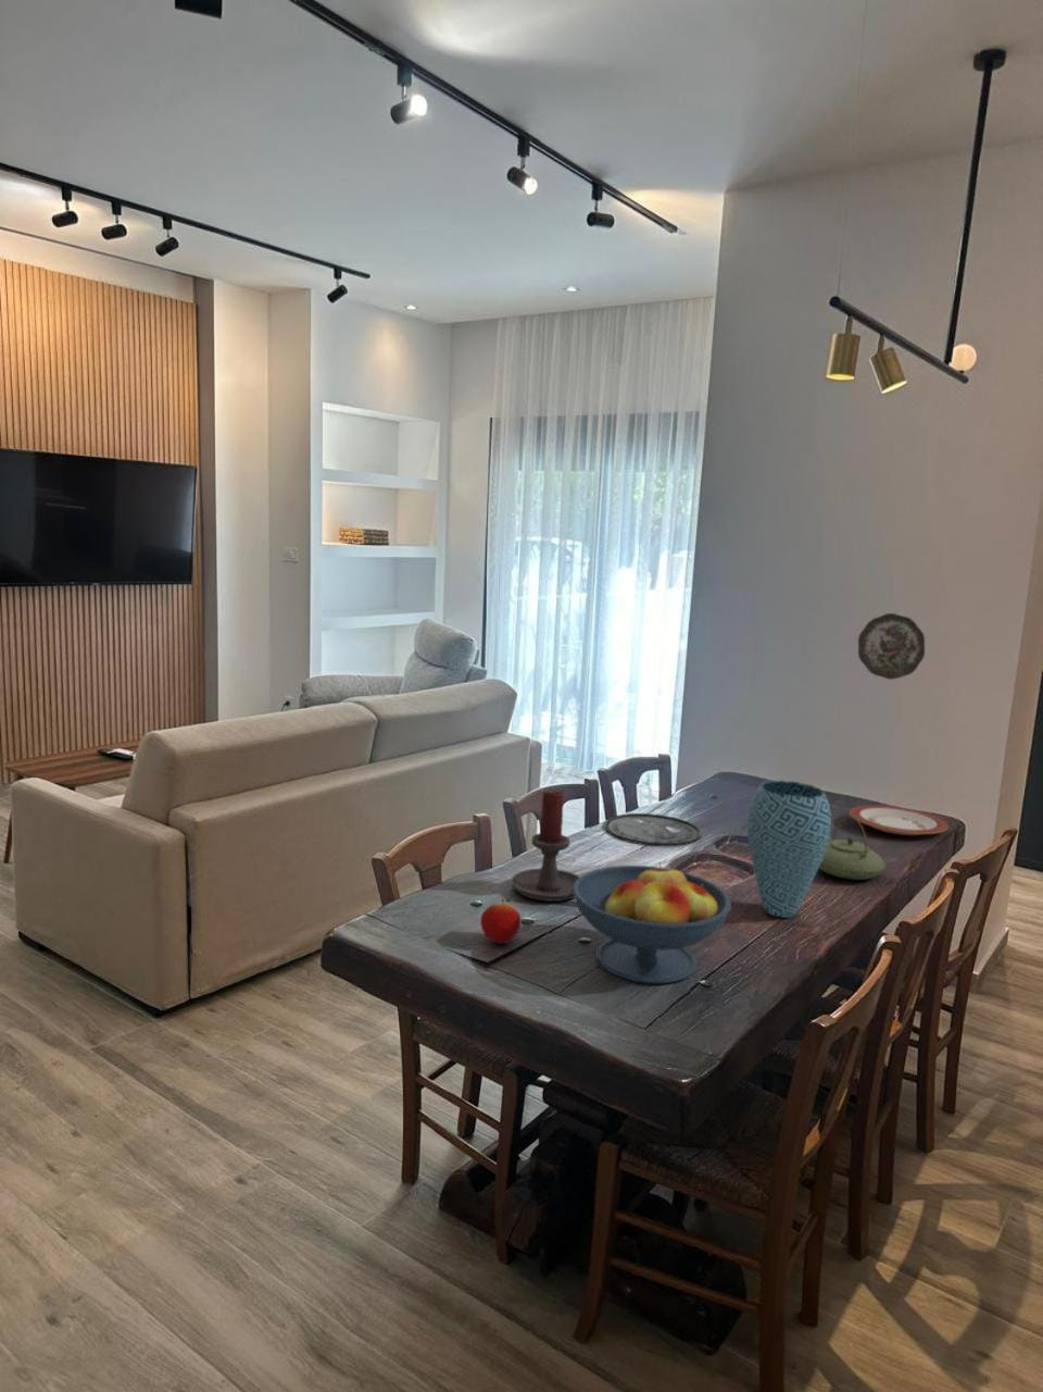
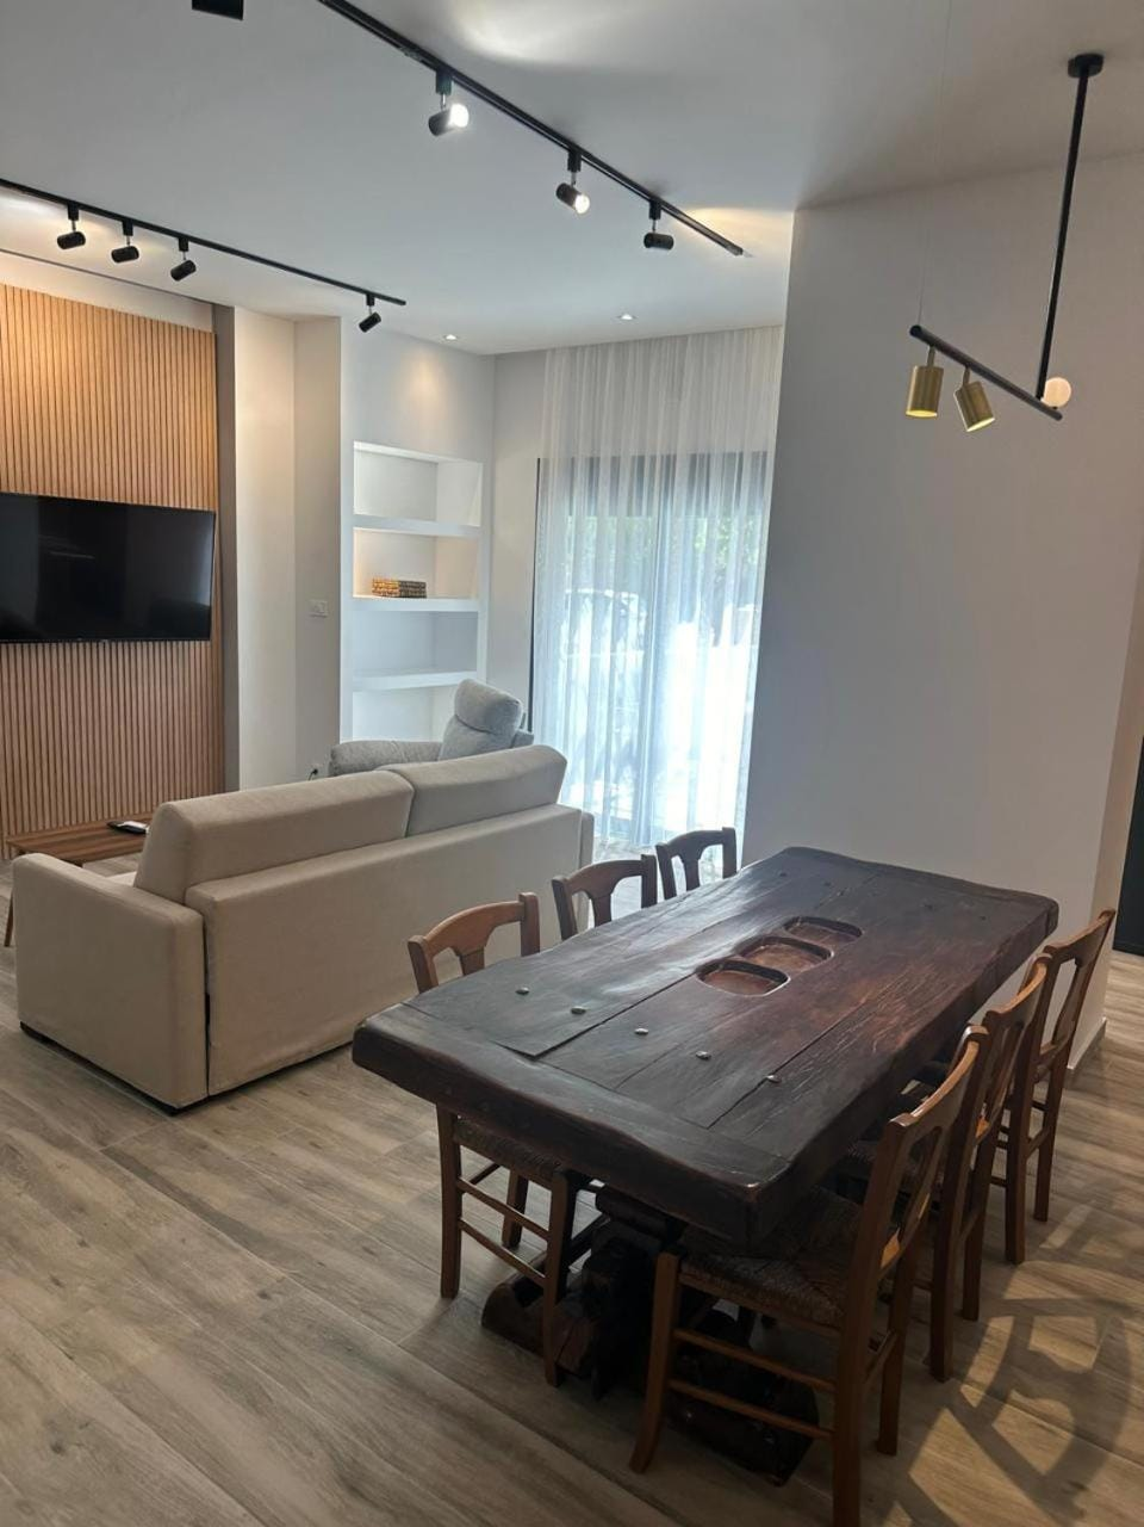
- plate [604,812,702,847]
- vase [746,779,833,919]
- fruit bowl [573,862,732,984]
- plate [848,803,949,836]
- candle holder [511,789,581,903]
- decorative plate [857,613,926,681]
- apple [479,895,522,944]
- teapot [818,814,887,881]
